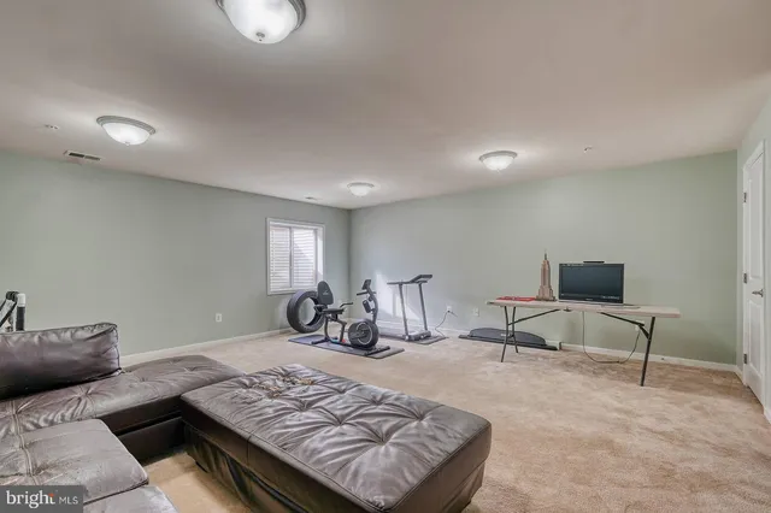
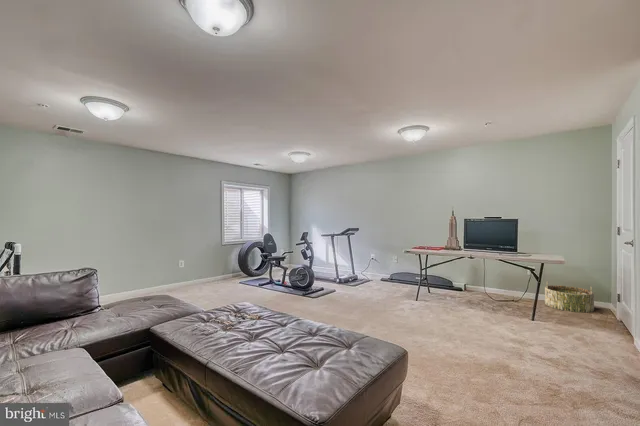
+ basket [544,280,595,314]
